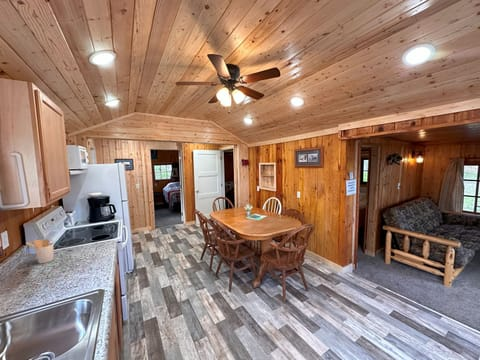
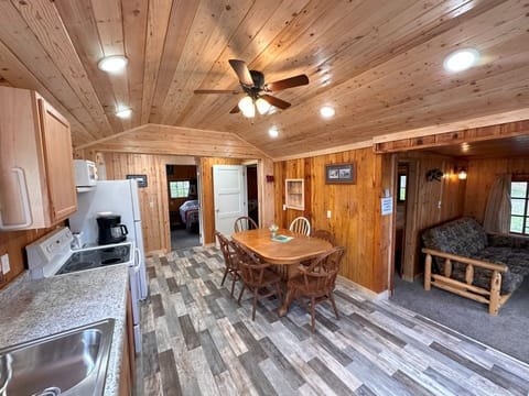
- utensil holder [25,238,55,264]
